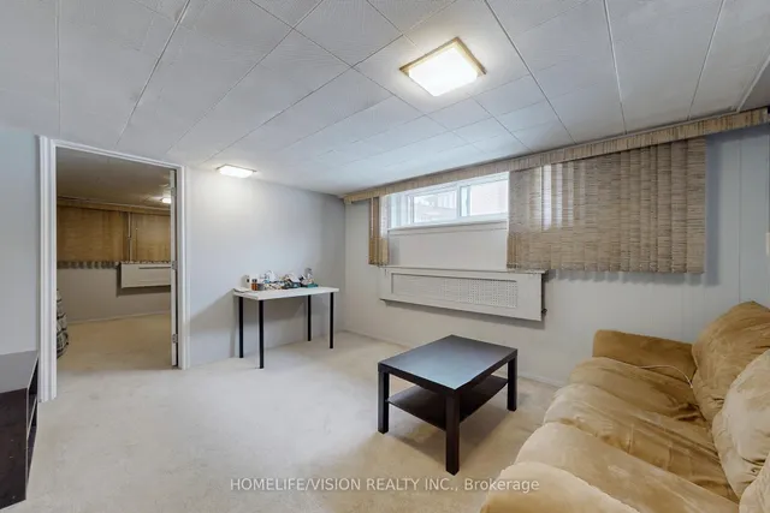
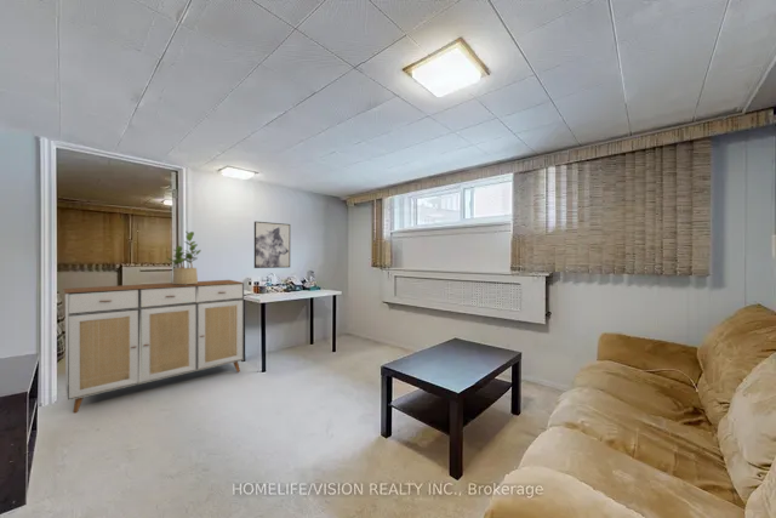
+ sideboard [62,279,245,415]
+ potted plant [167,229,202,285]
+ wall art [253,221,291,269]
